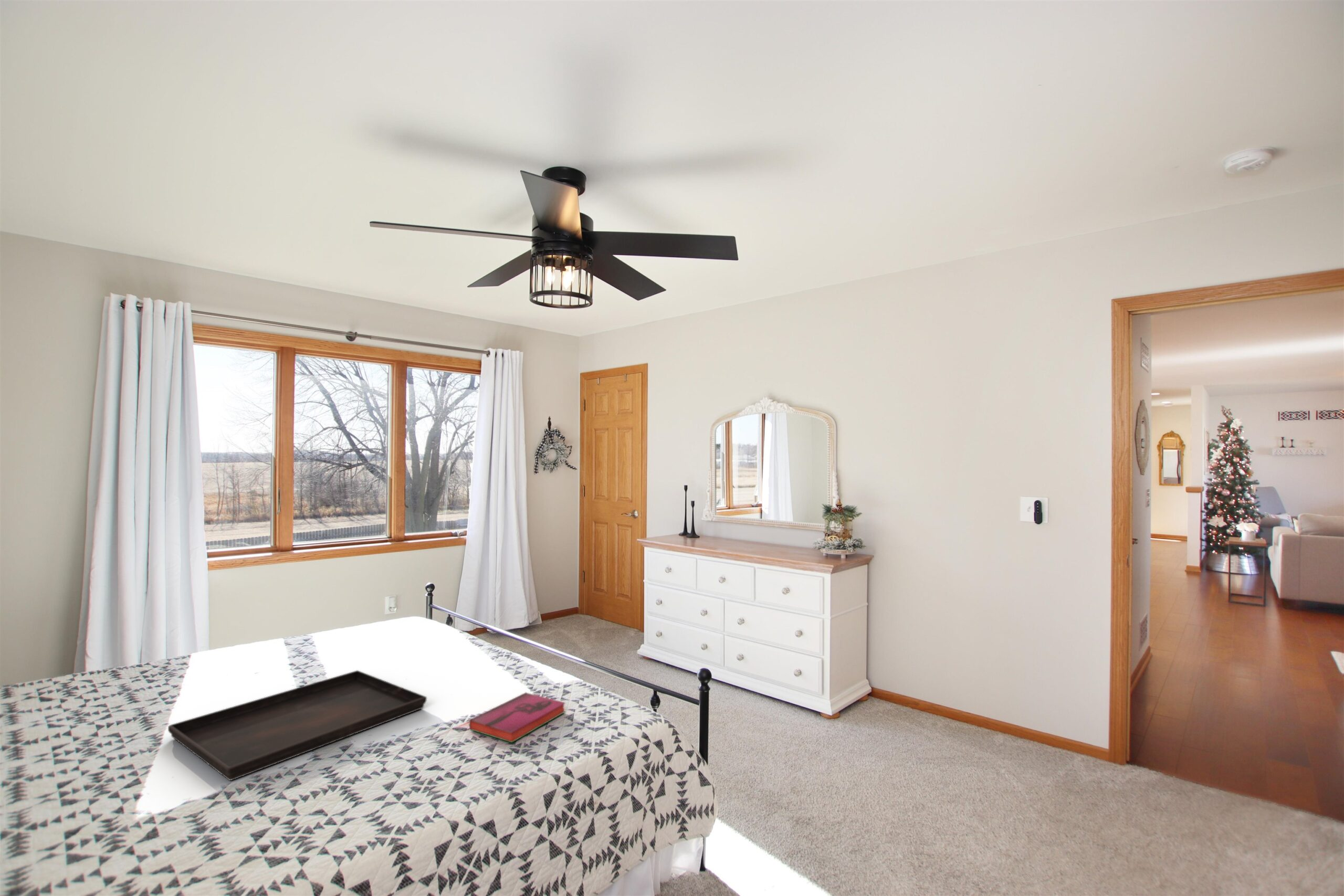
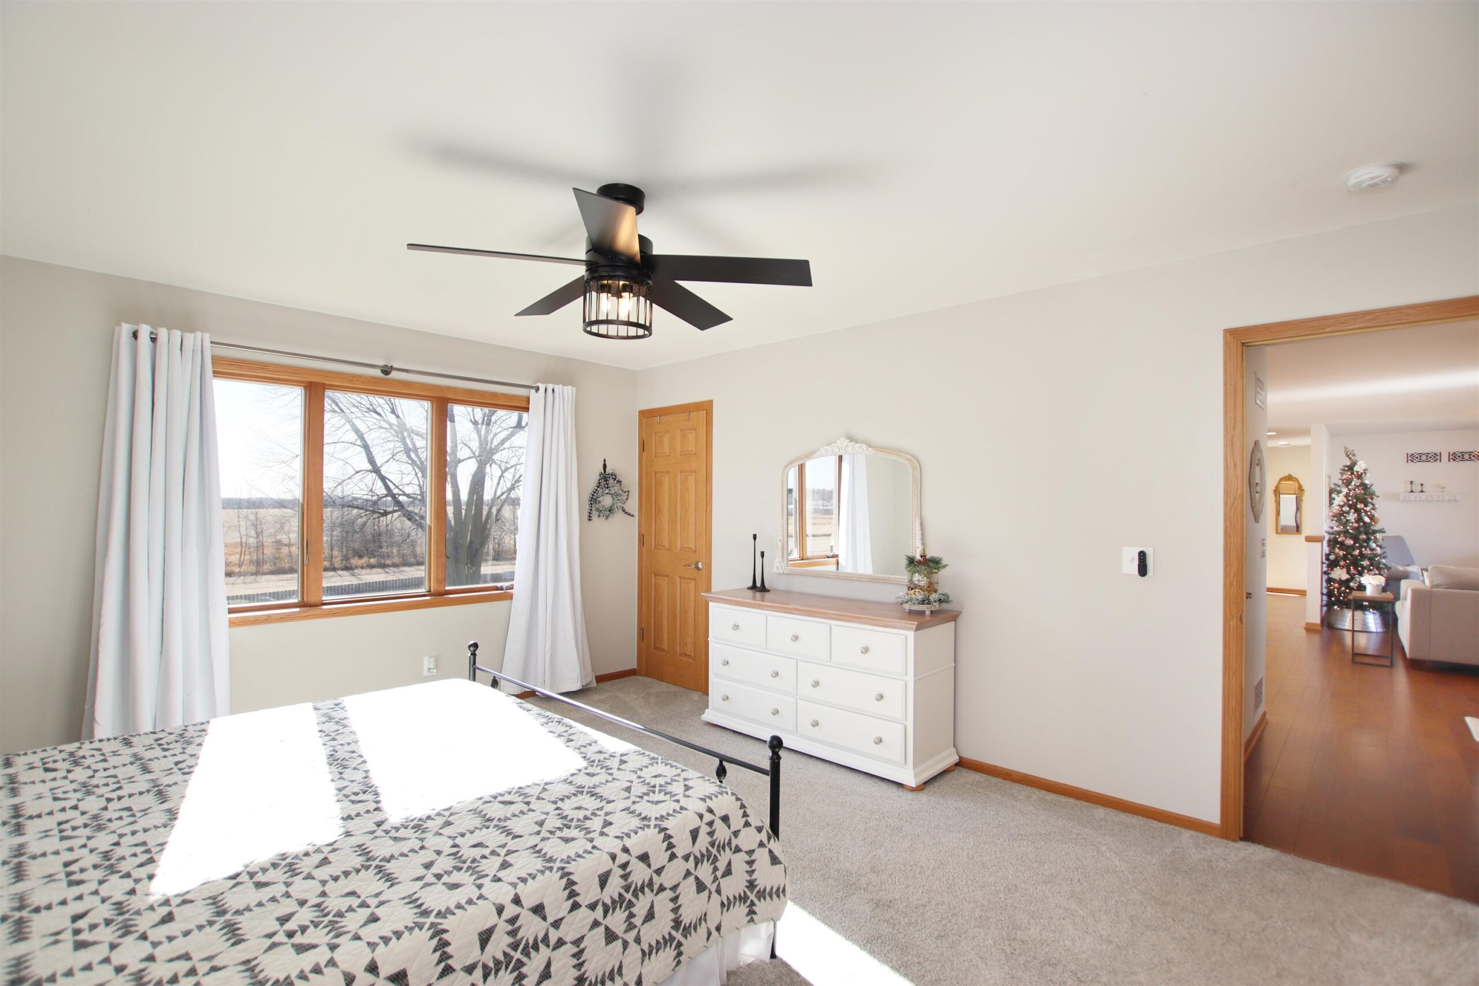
- serving tray [167,670,427,781]
- hardback book [469,692,566,743]
